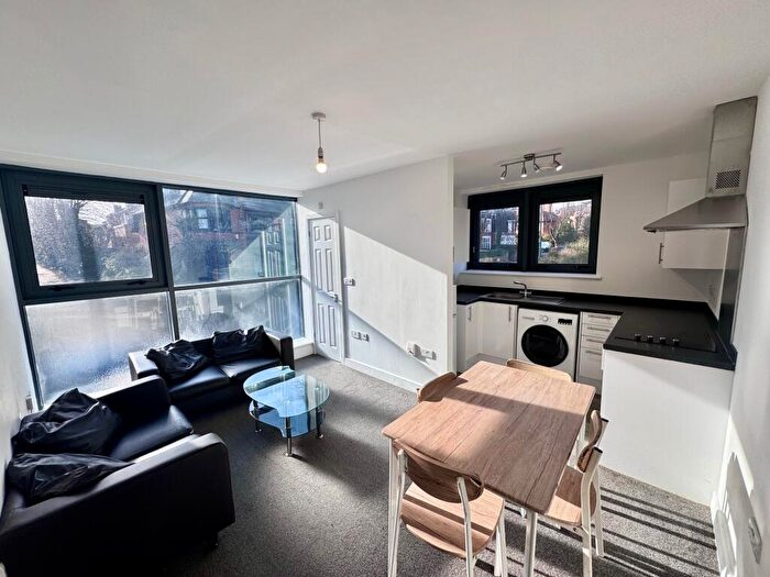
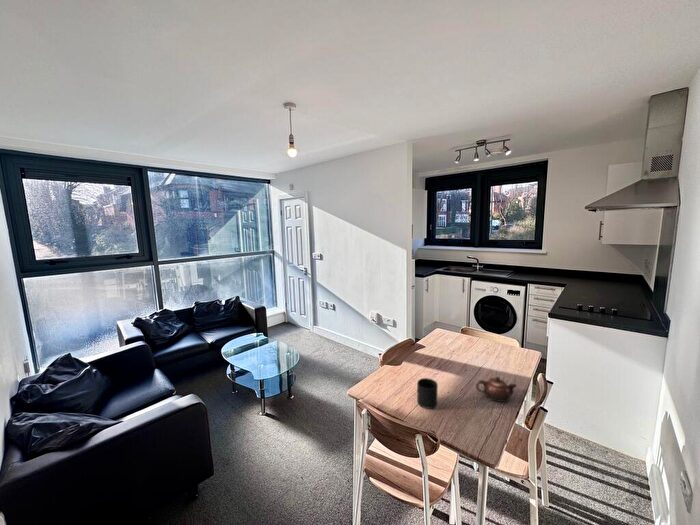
+ mug [416,377,439,410]
+ teapot [475,376,518,403]
